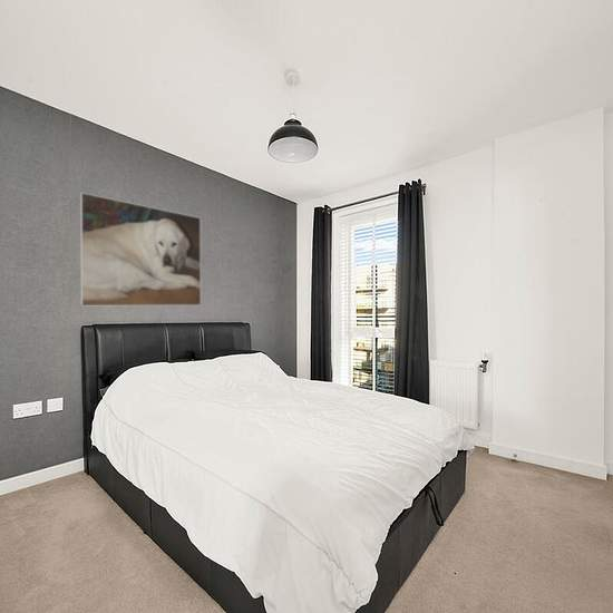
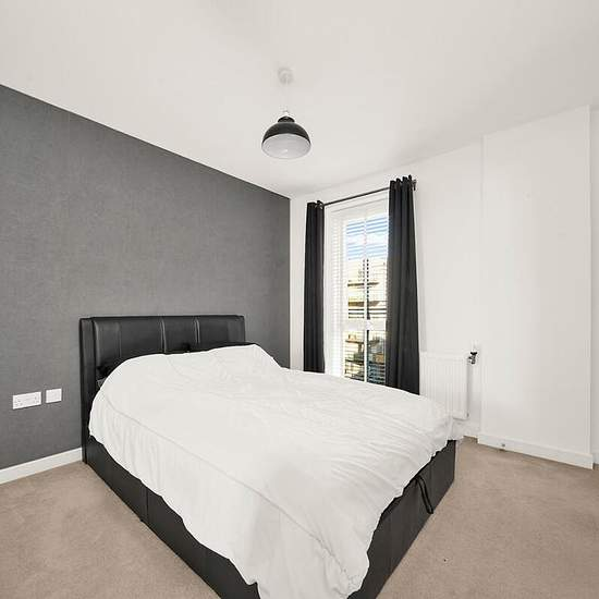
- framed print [79,192,202,306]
